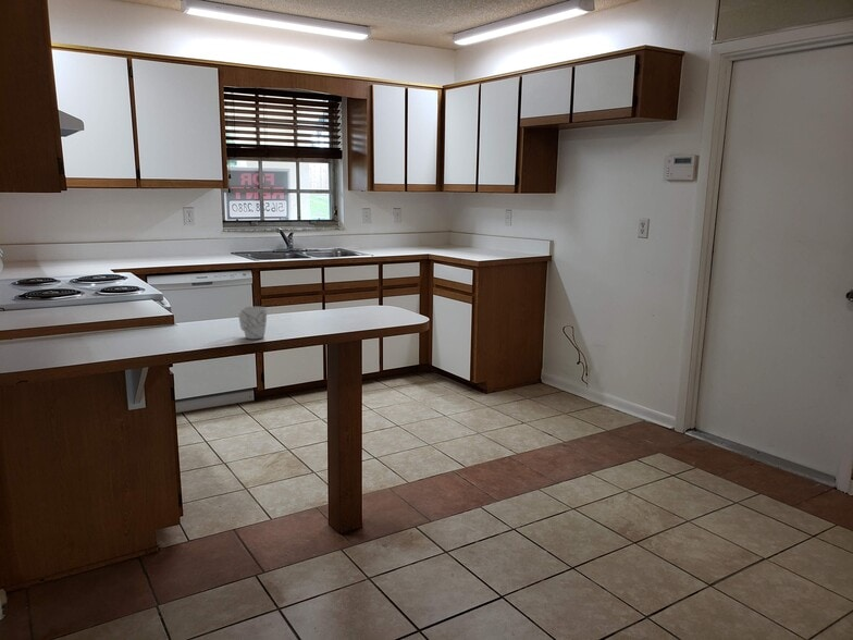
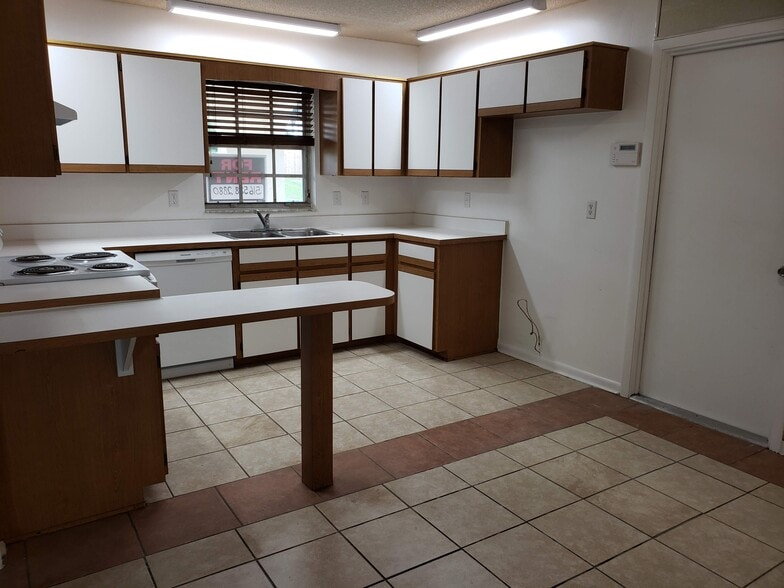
- mug [238,306,268,340]
